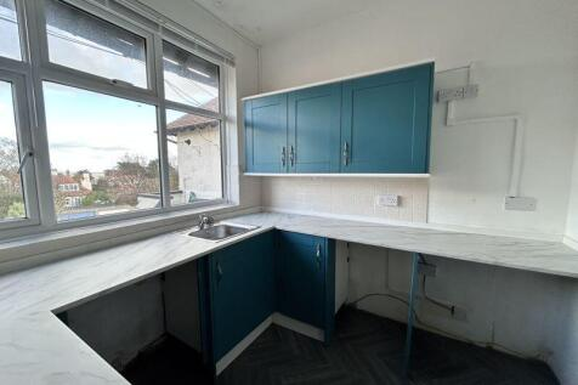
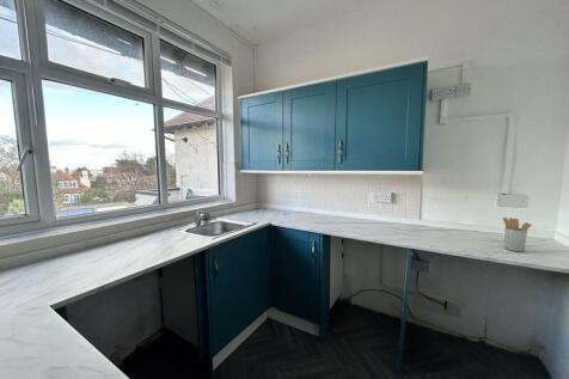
+ utensil holder [502,216,532,252]
